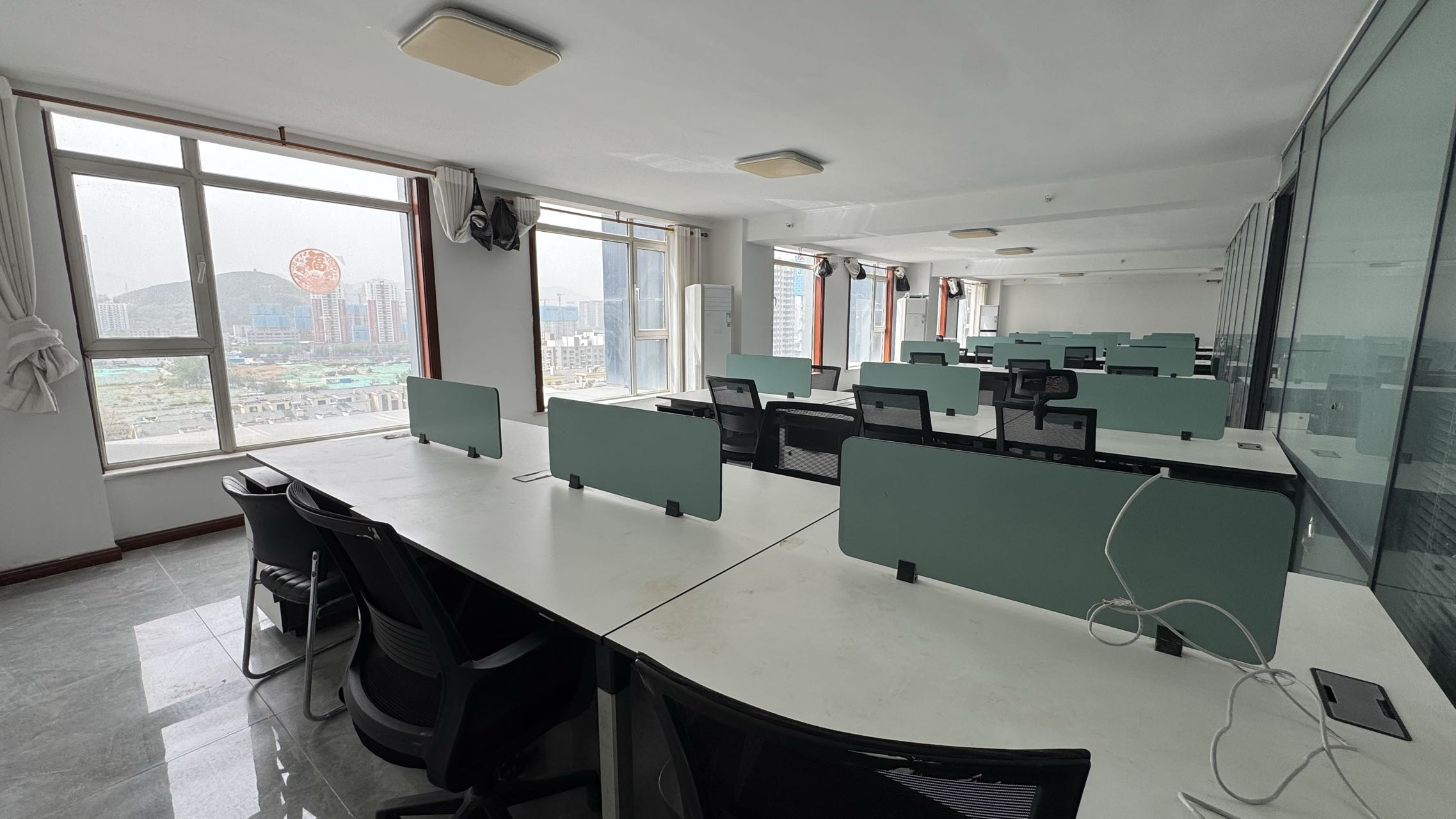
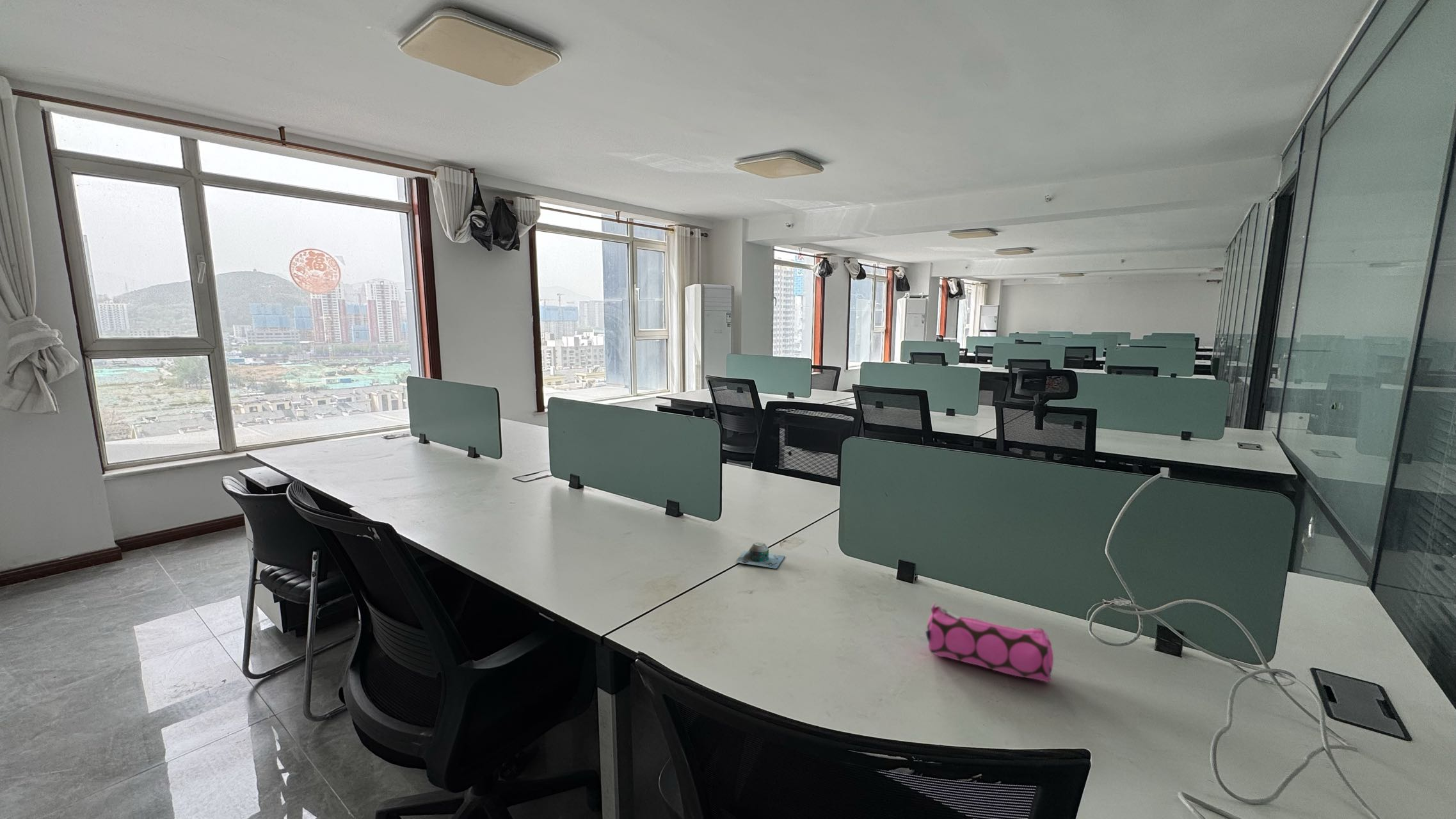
+ pencil case [925,602,1054,683]
+ mug [735,542,785,569]
